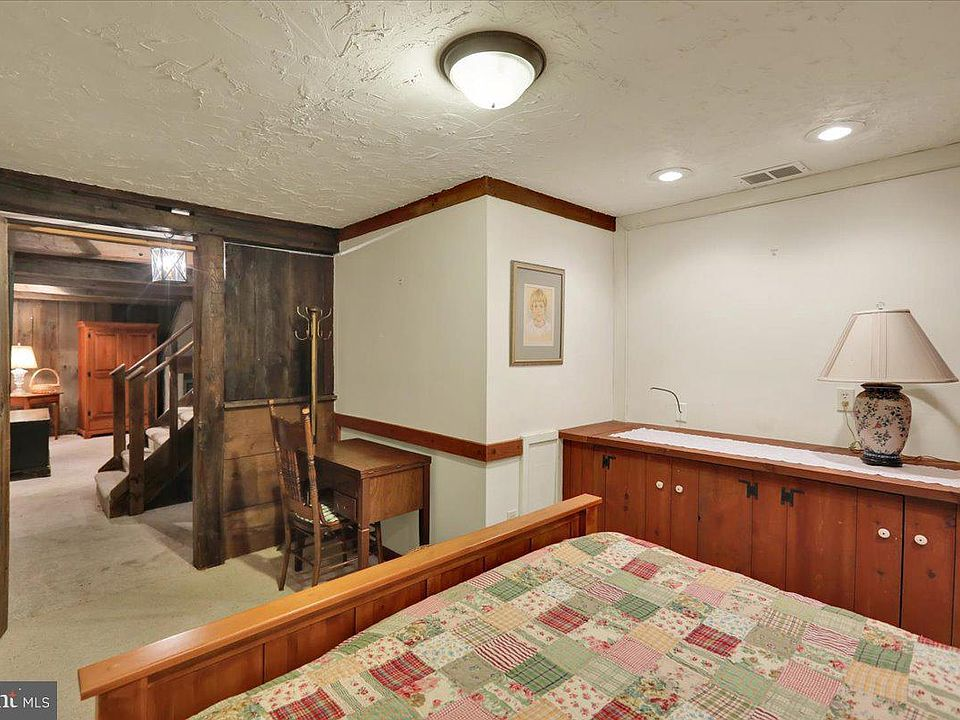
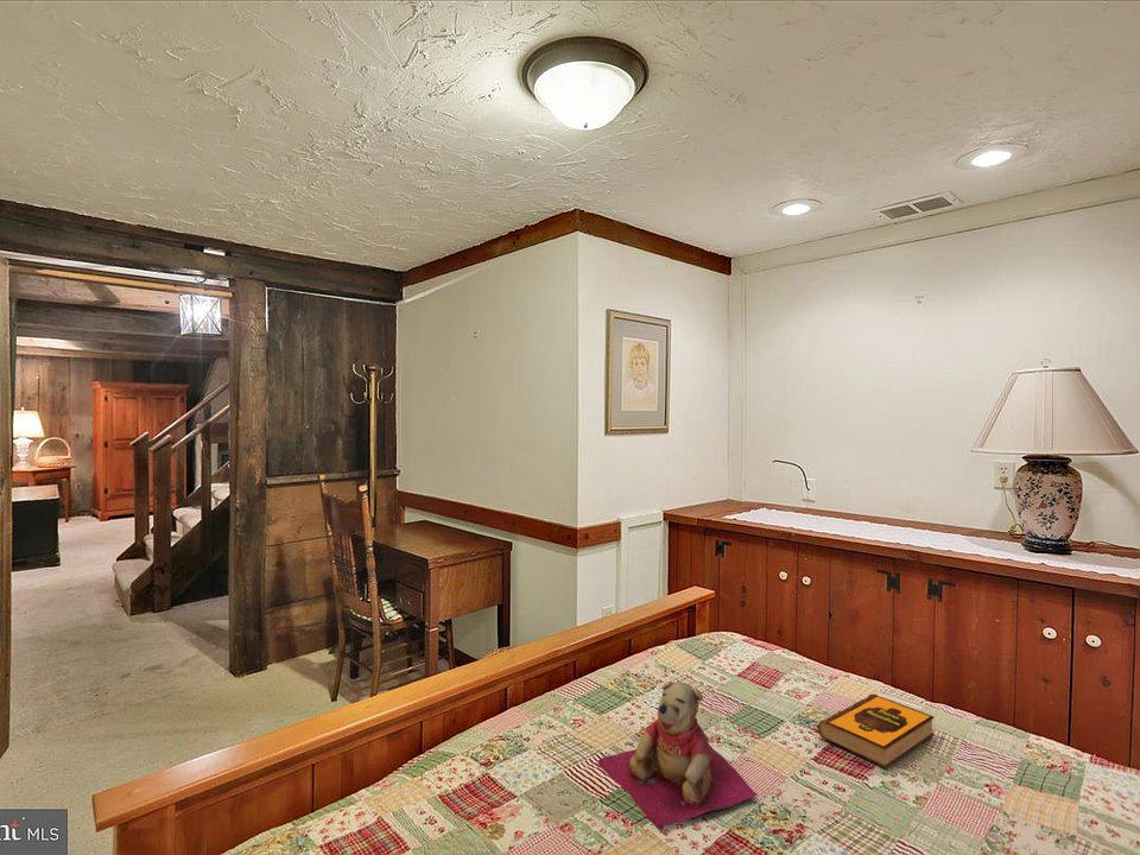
+ teddy bear [596,680,759,831]
+ hardback book [817,692,936,770]
